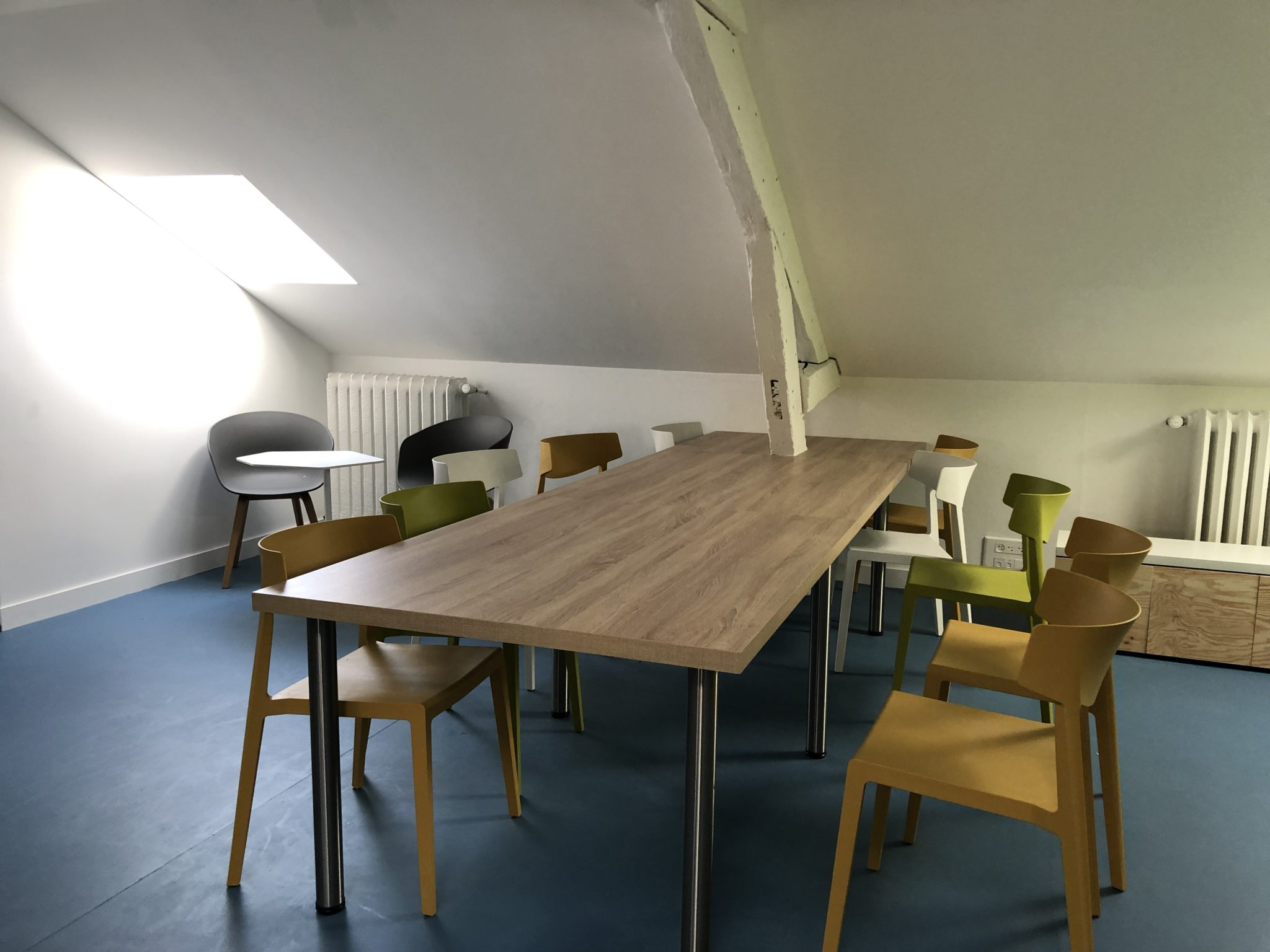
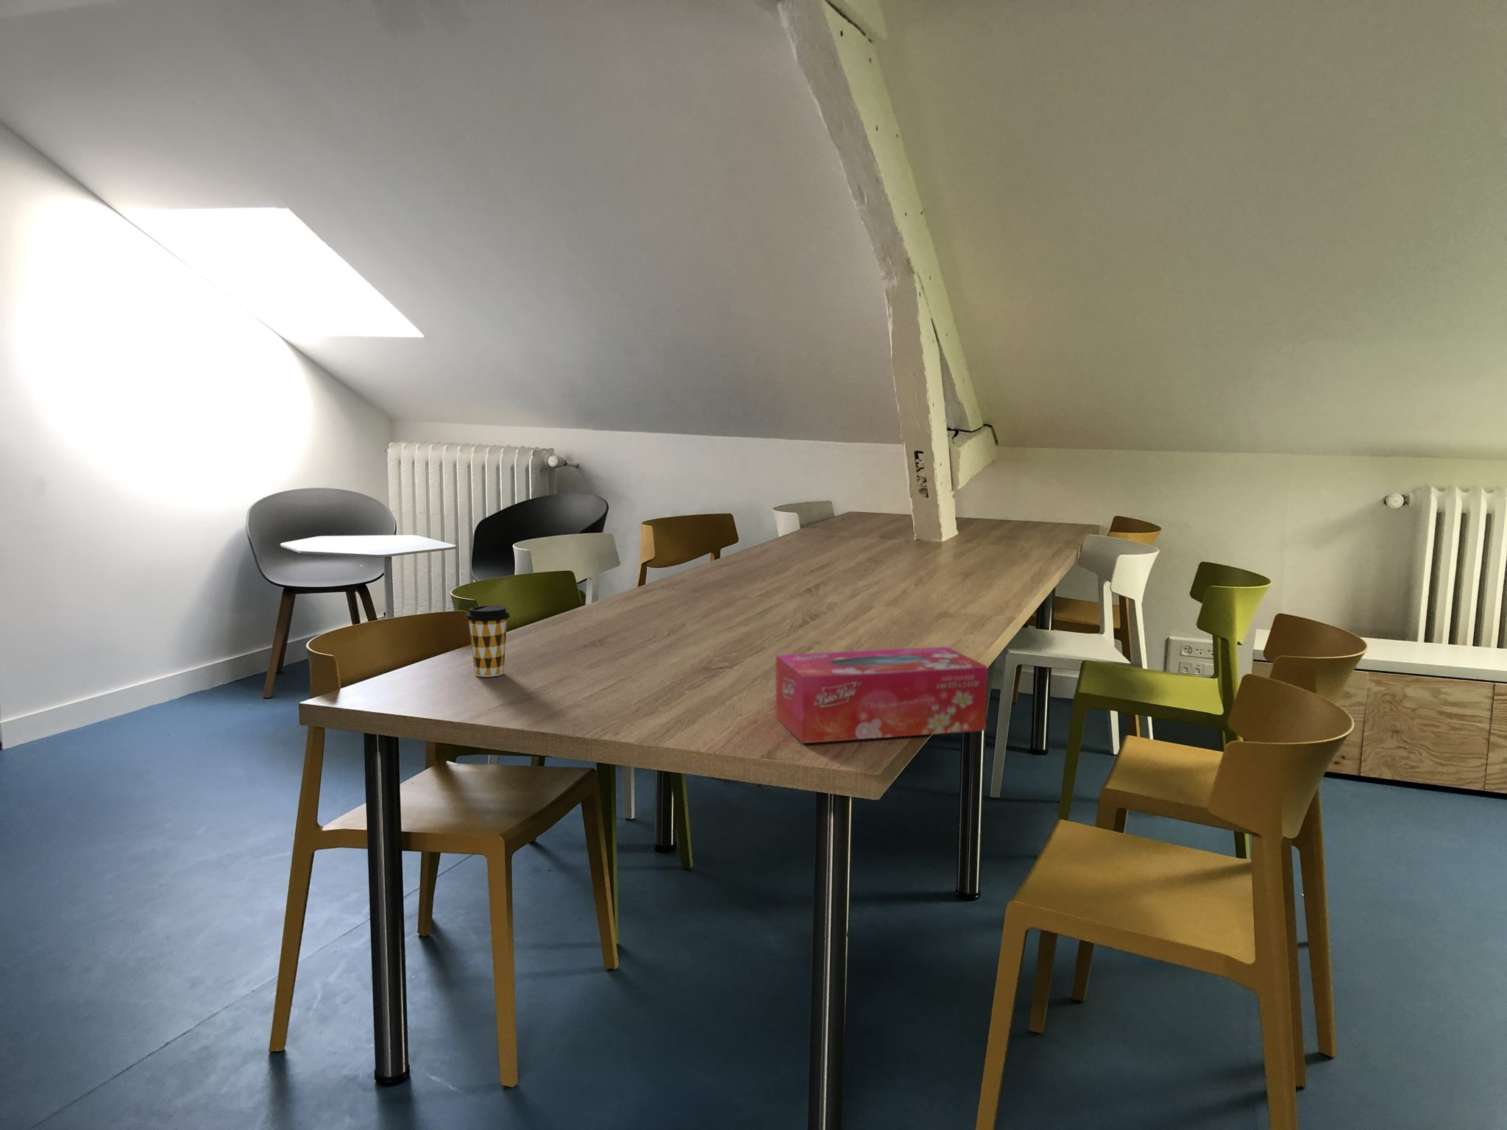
+ coffee cup [465,604,510,678]
+ tissue box [775,646,988,744]
